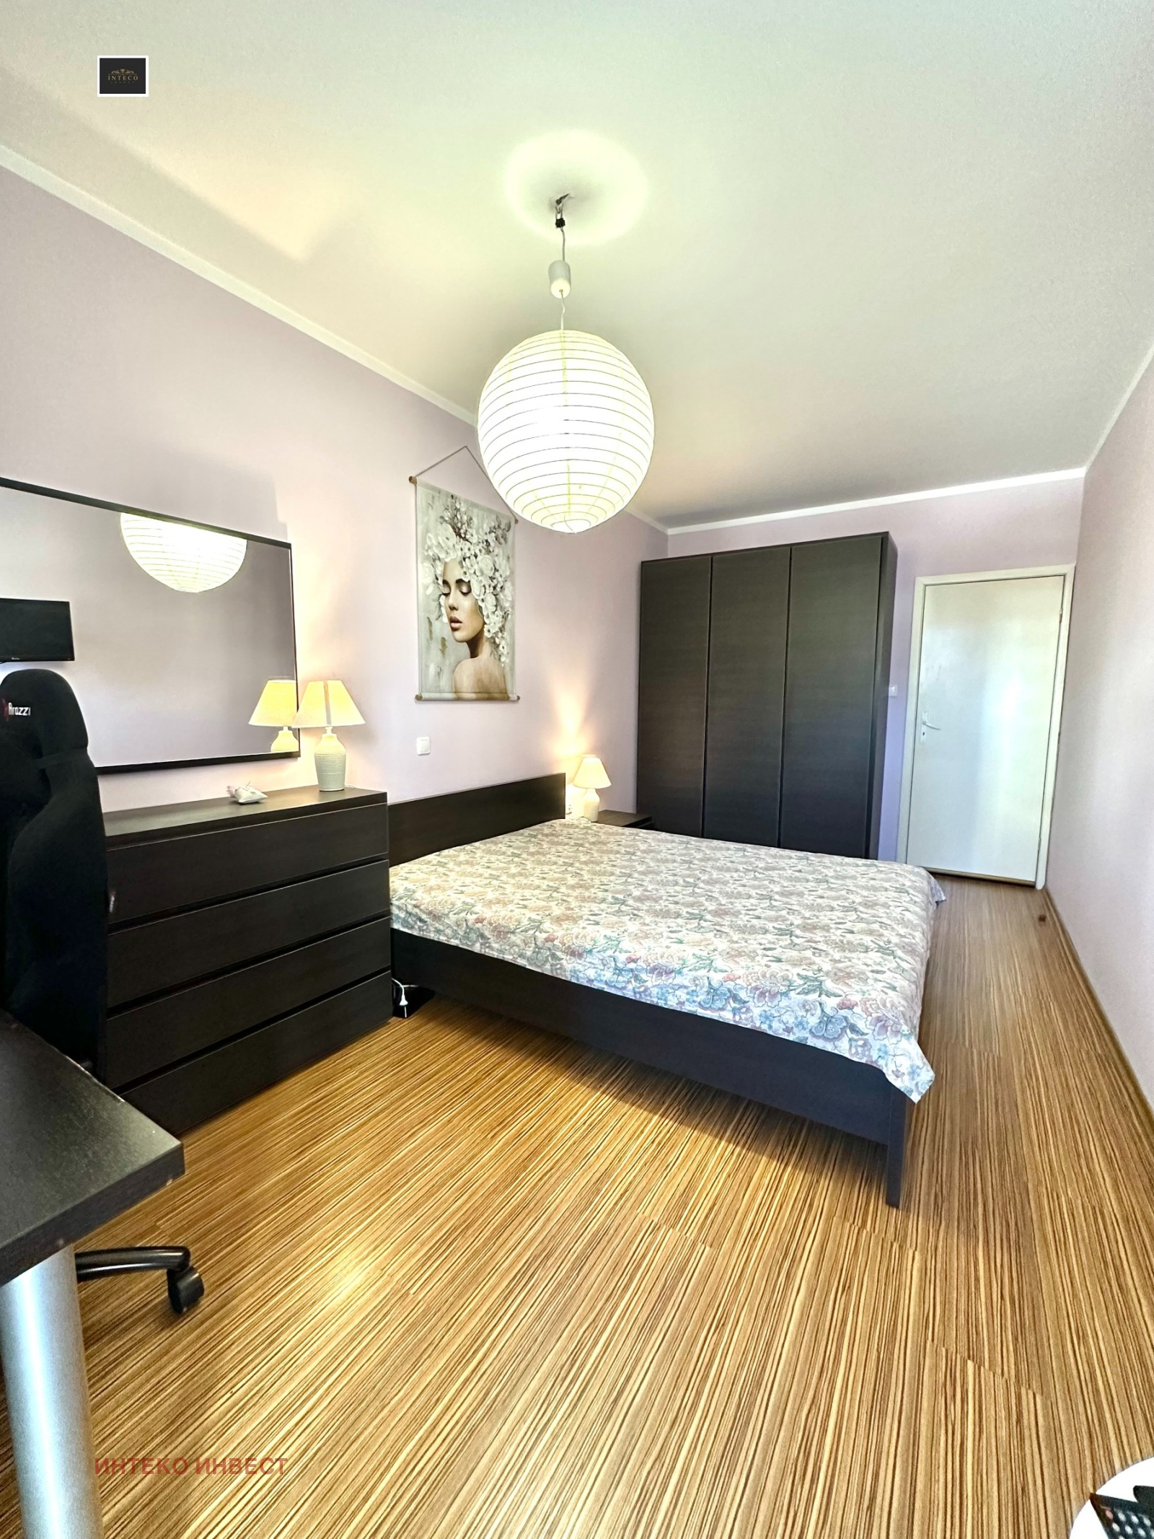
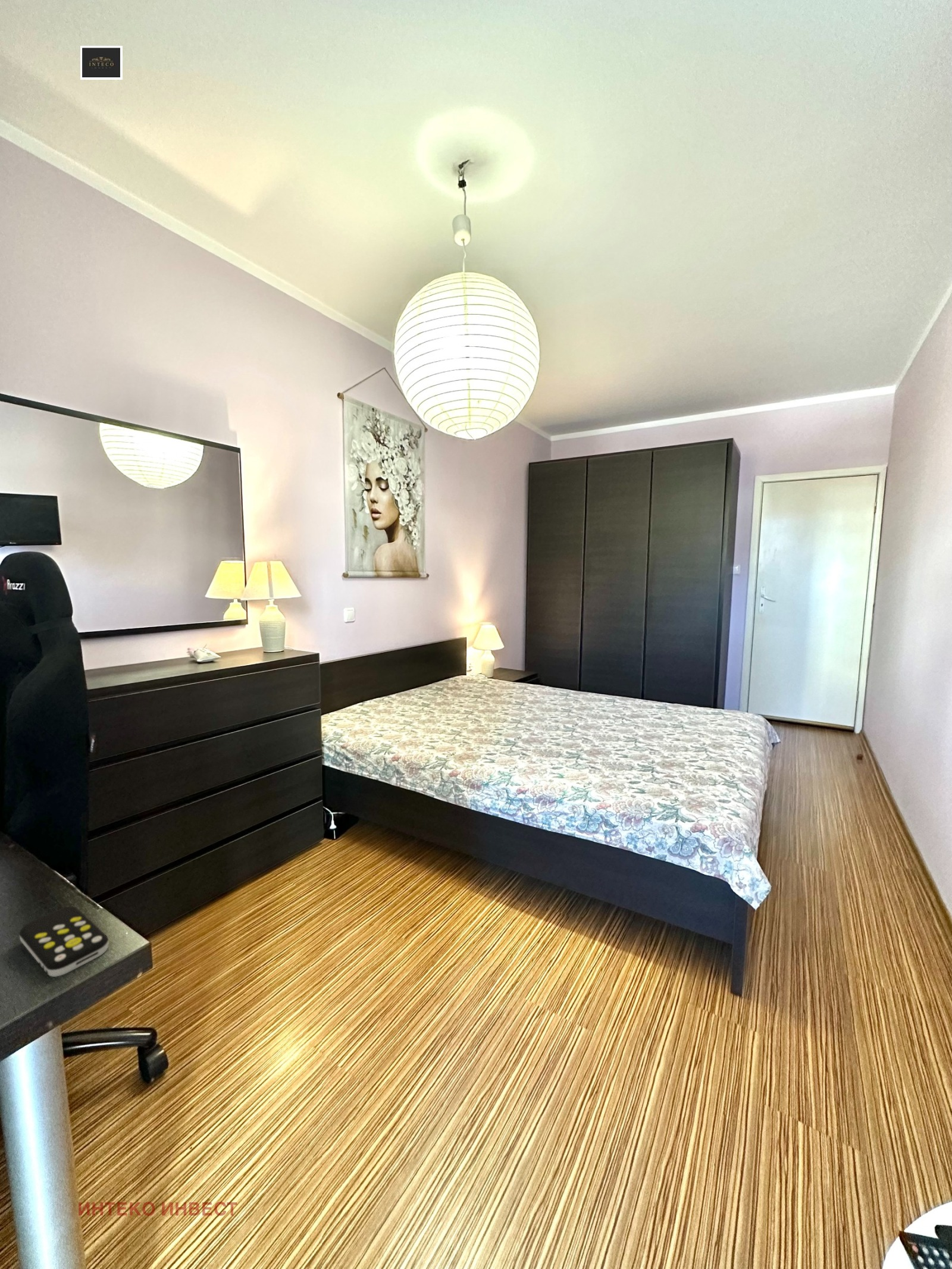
+ remote control [19,905,109,977]
